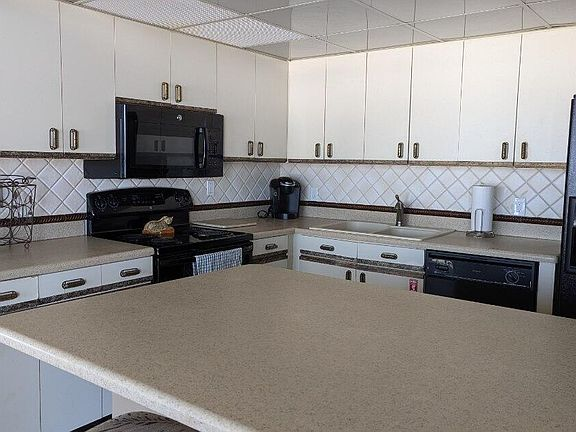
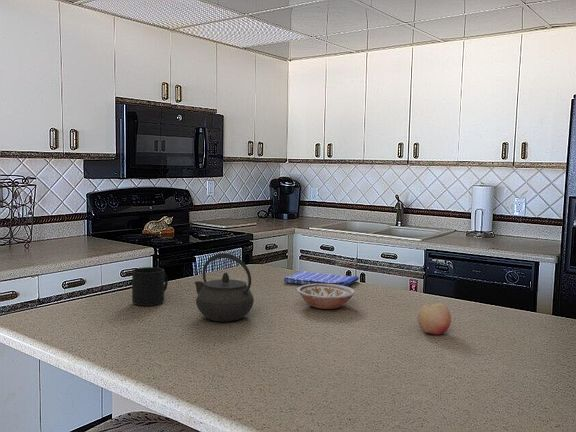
+ mug [131,266,169,307]
+ bowl [296,284,356,310]
+ fruit [417,302,452,336]
+ dish towel [283,270,360,287]
+ kettle [194,252,255,322]
